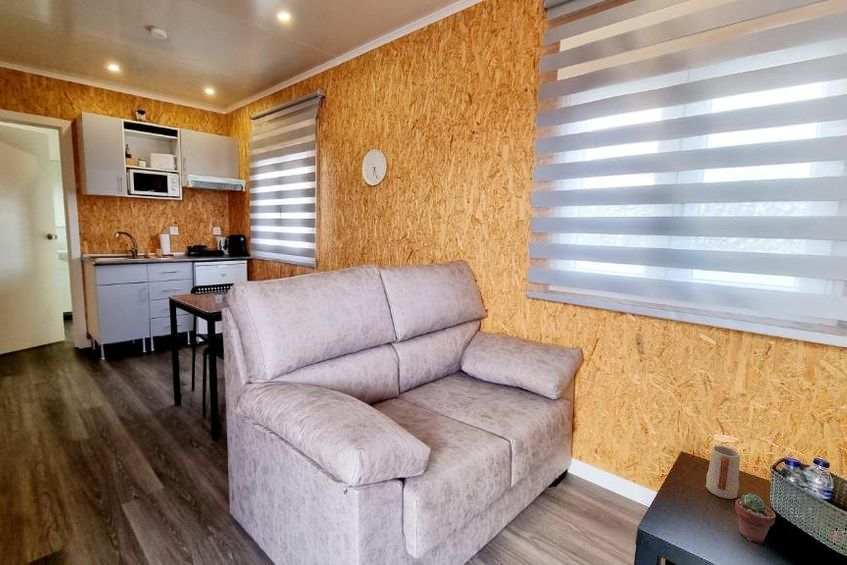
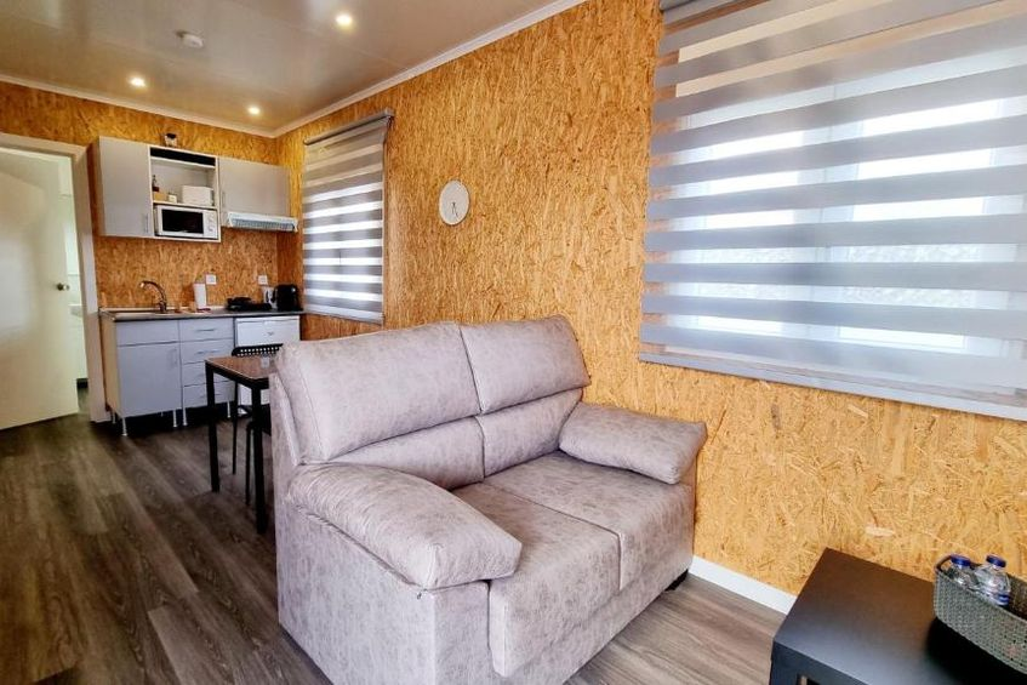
- mug [705,445,741,500]
- potted succulent [734,492,777,543]
